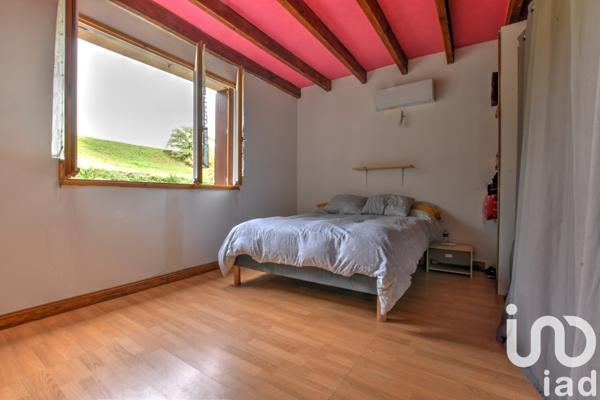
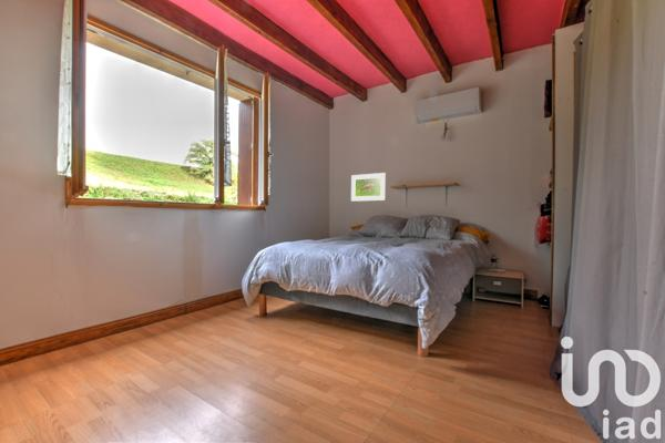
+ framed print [350,172,387,203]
